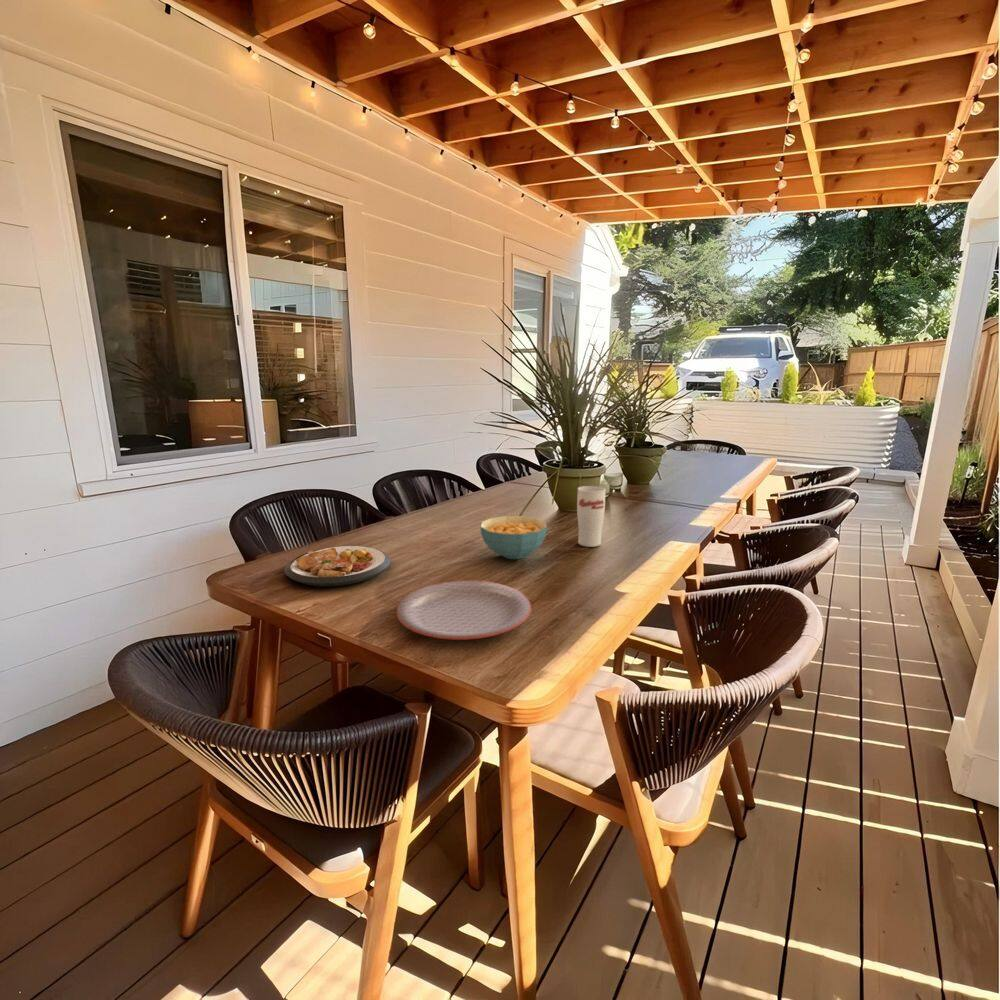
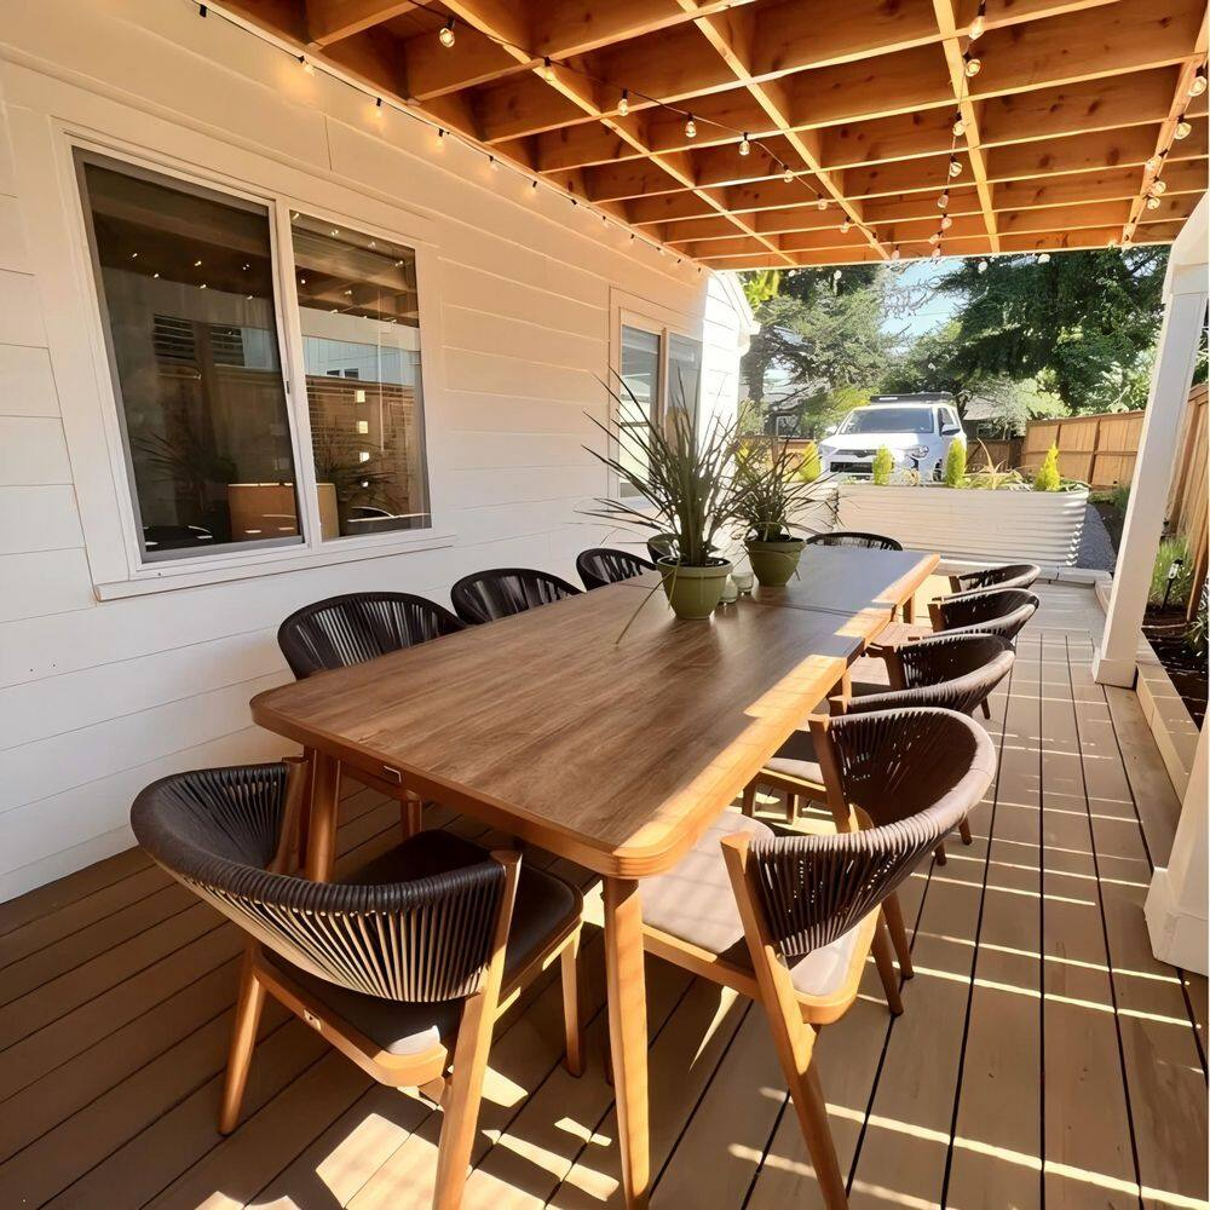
- cup [576,485,607,548]
- plate [283,545,392,588]
- plate [396,580,532,641]
- cereal bowl [479,515,548,560]
